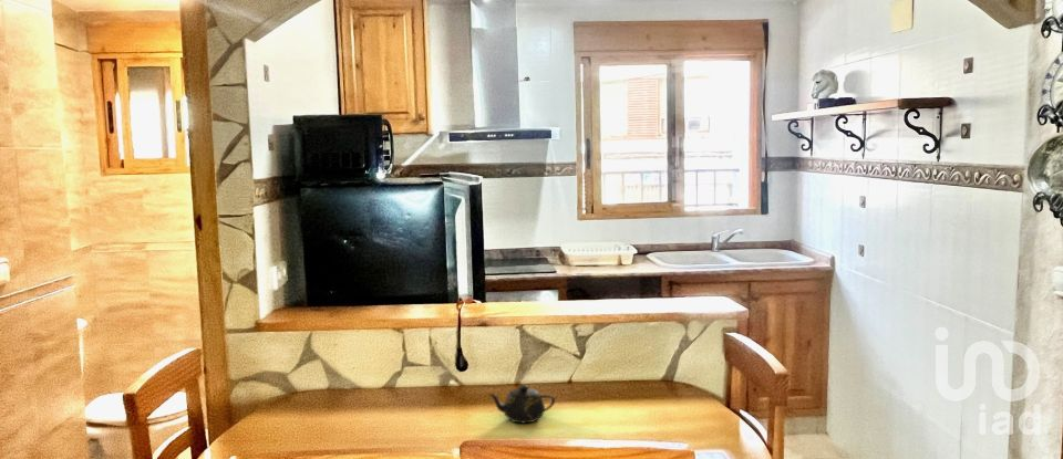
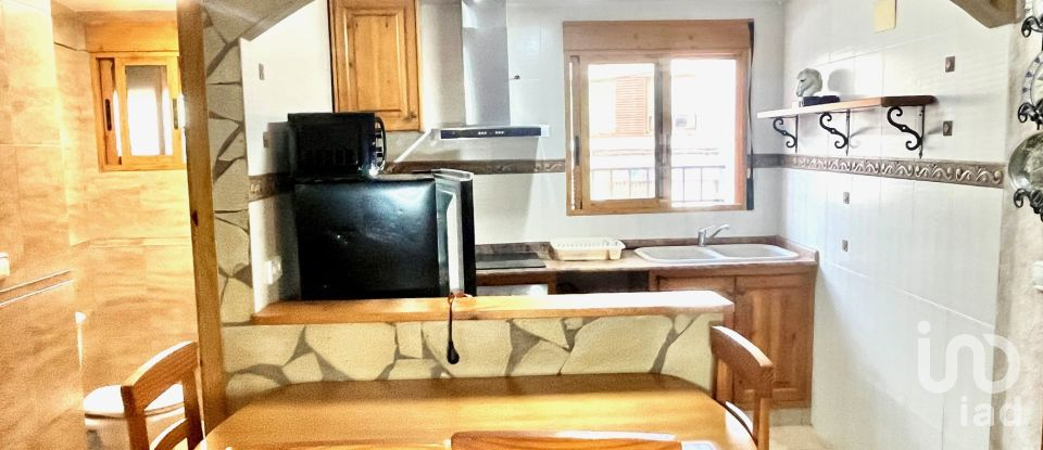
- teapot [487,384,556,424]
